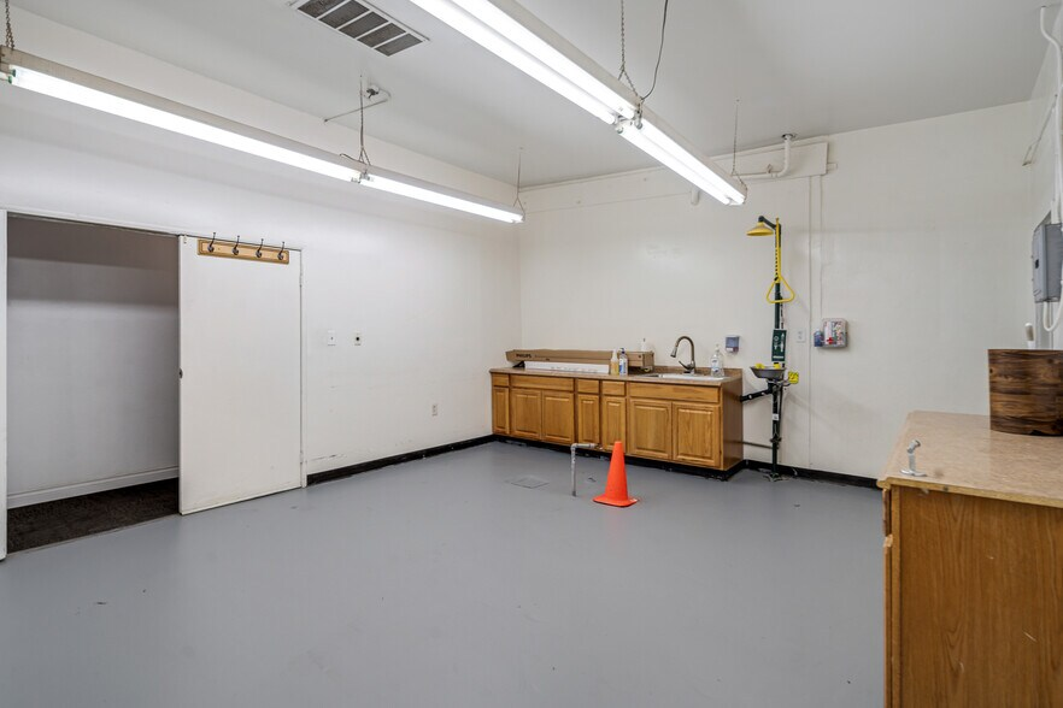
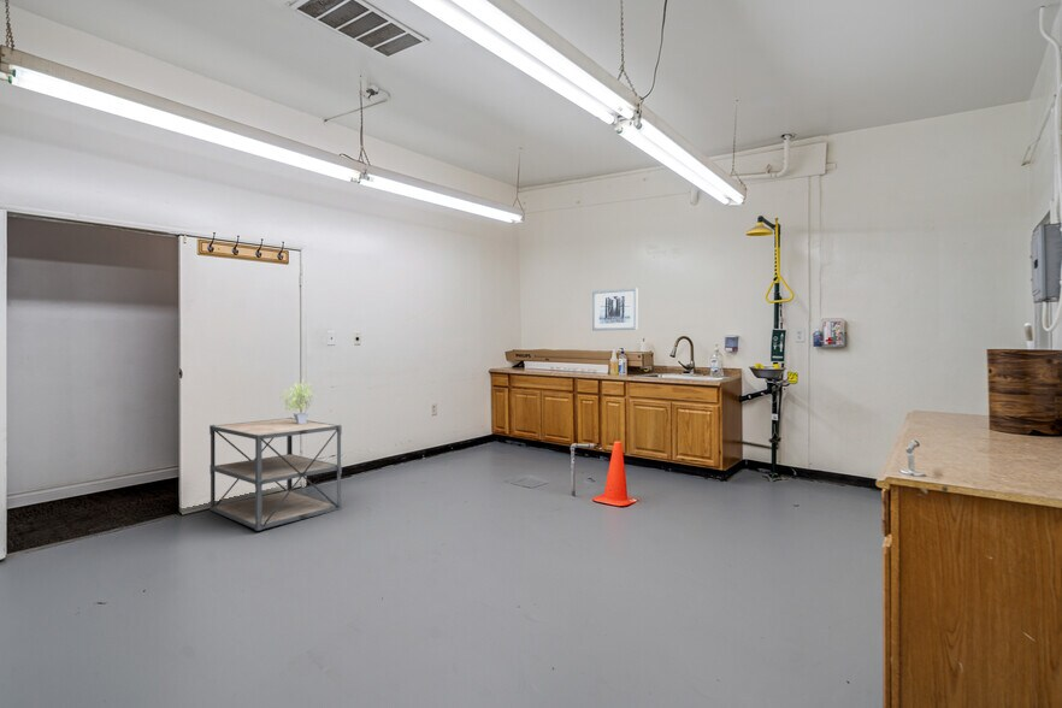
+ wall art [591,287,638,331]
+ shelving unit [208,417,343,532]
+ potted plant [277,377,315,424]
